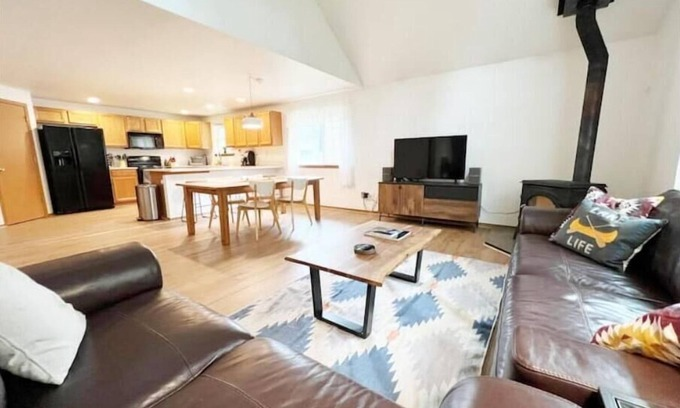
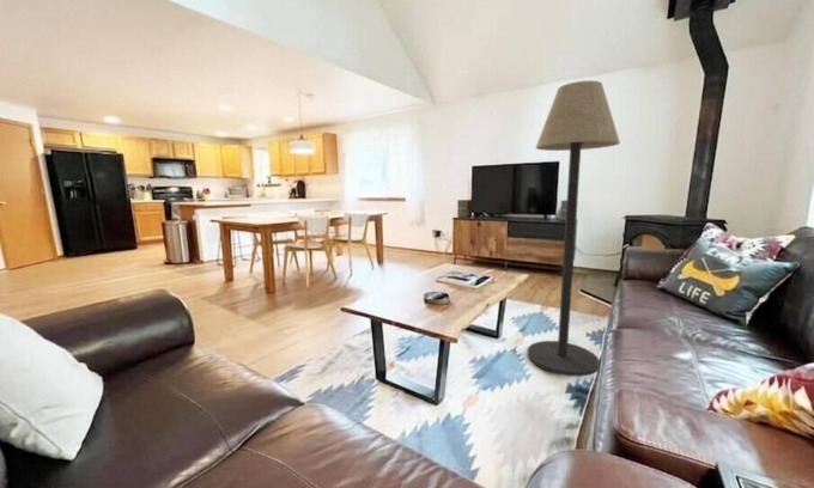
+ floor lamp [526,80,621,378]
